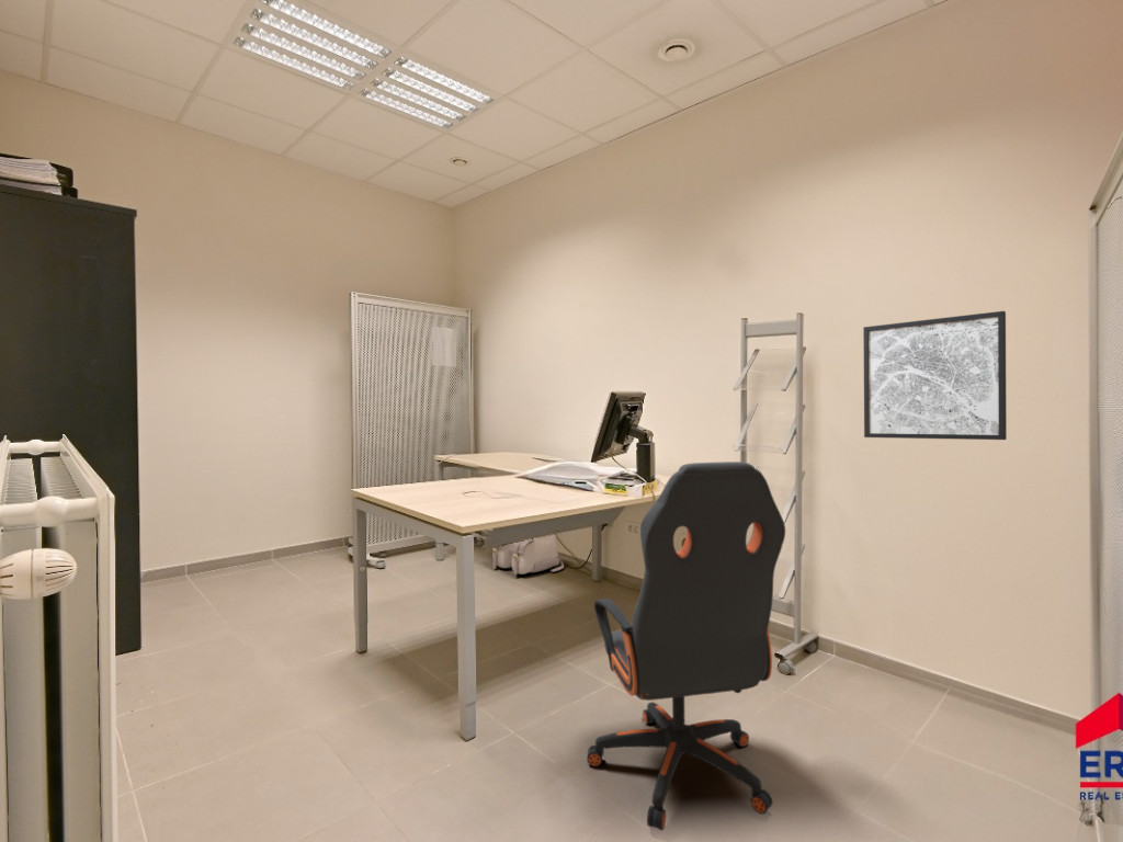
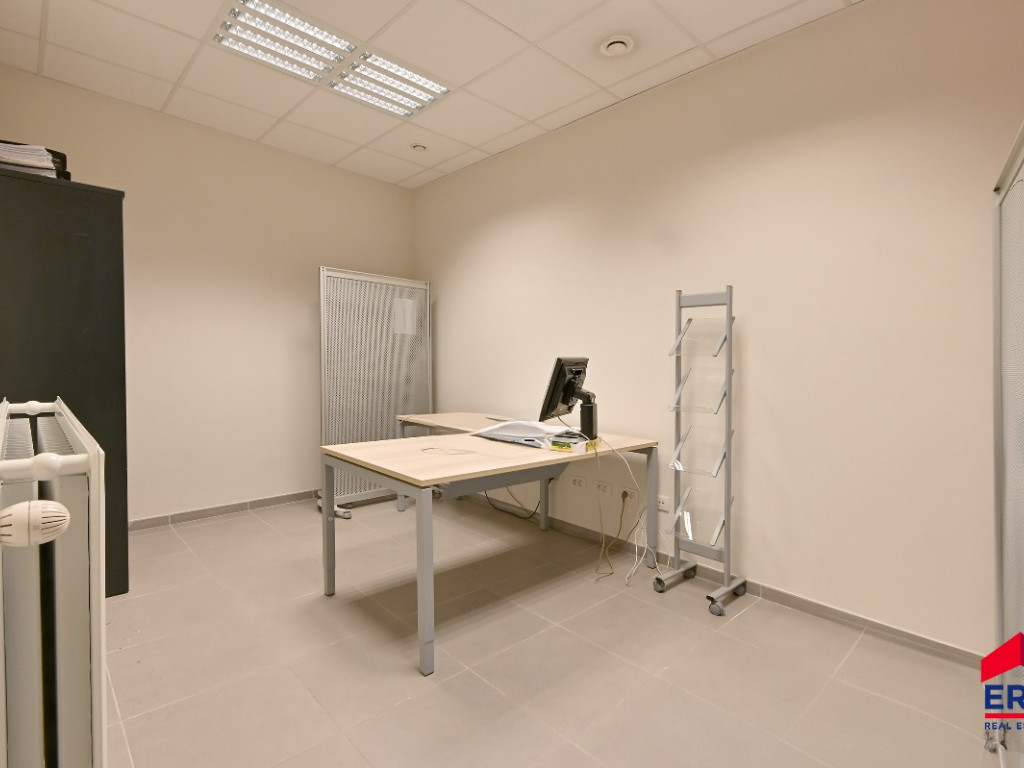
- backpack [491,534,565,577]
- wall art [862,310,1008,441]
- office chair [586,460,786,831]
